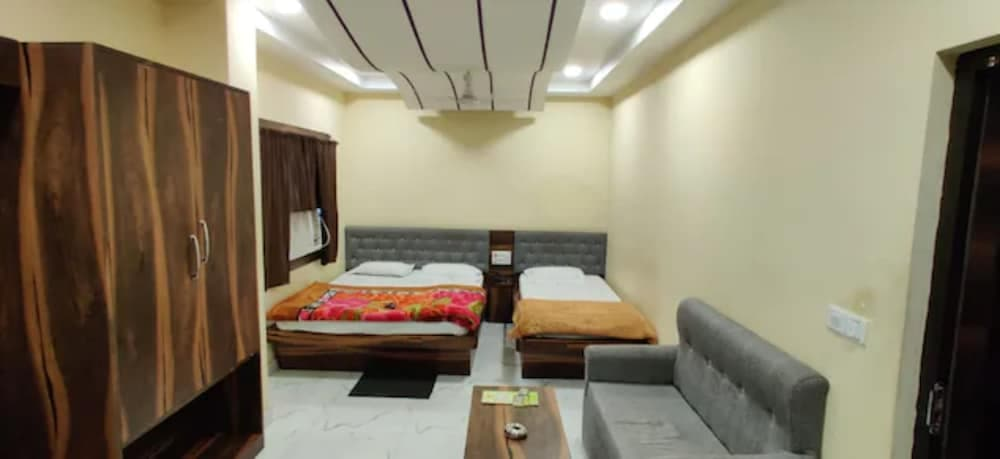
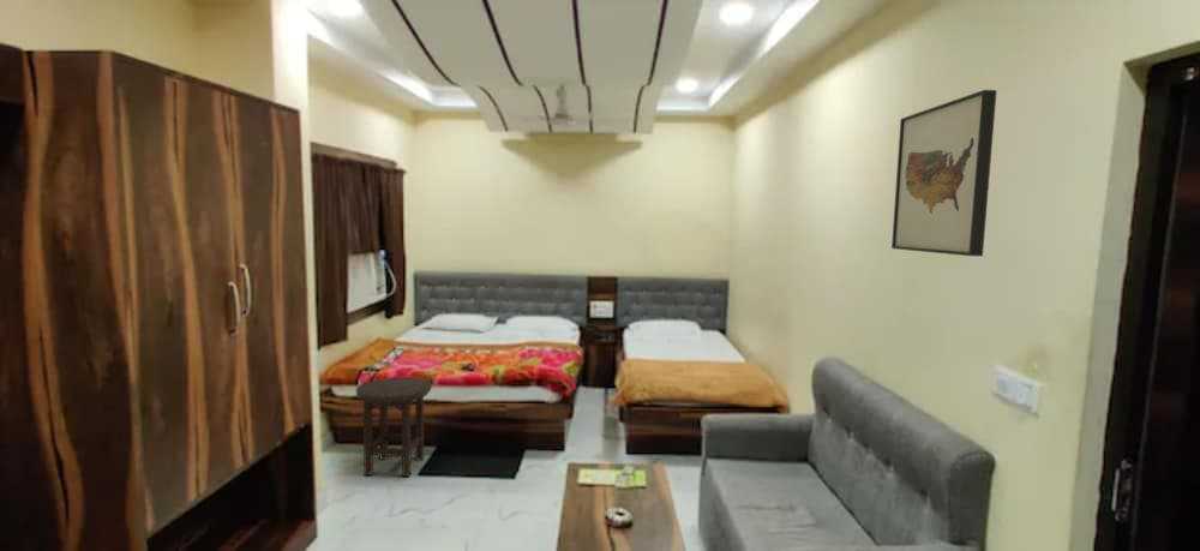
+ wall art [890,89,998,258]
+ stool [355,376,433,478]
